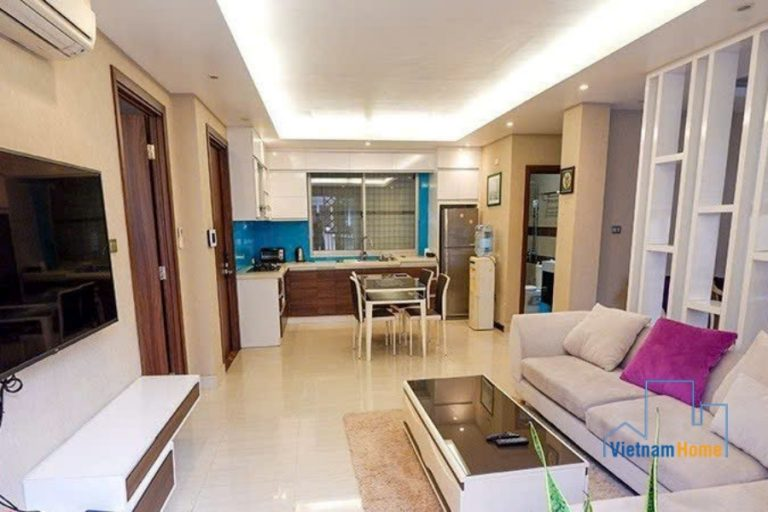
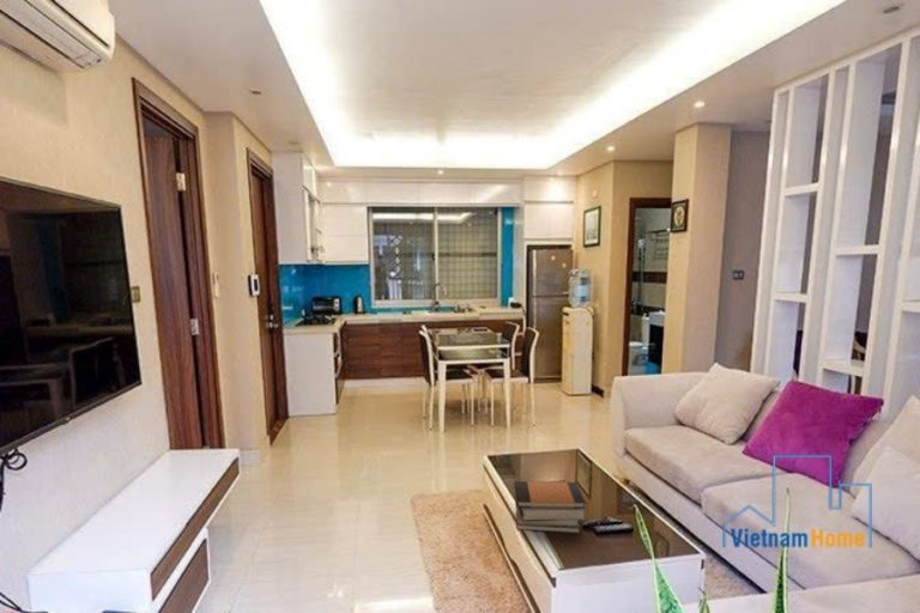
+ book stack [513,480,587,534]
